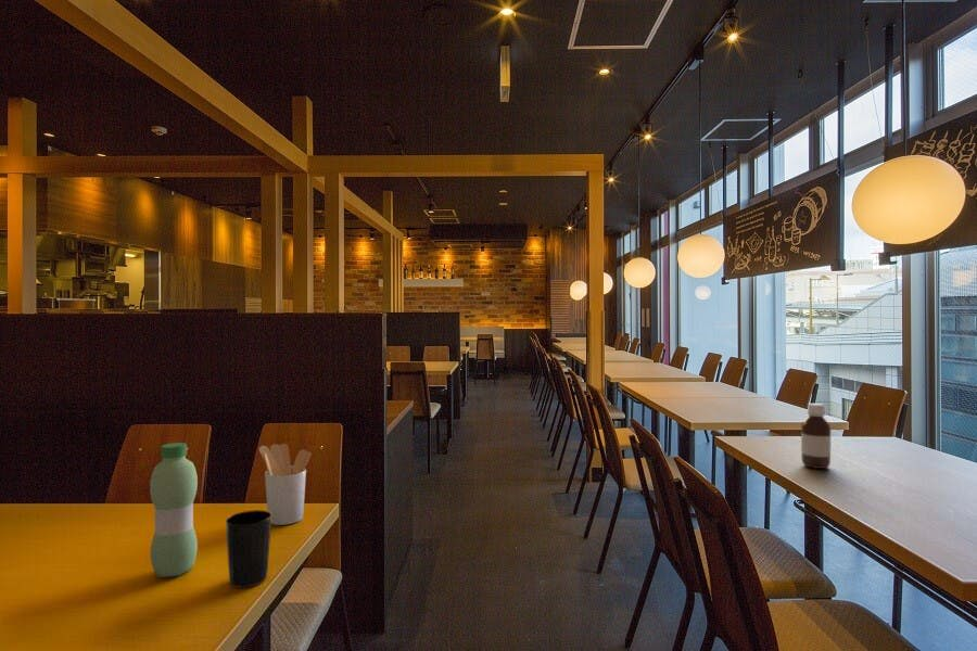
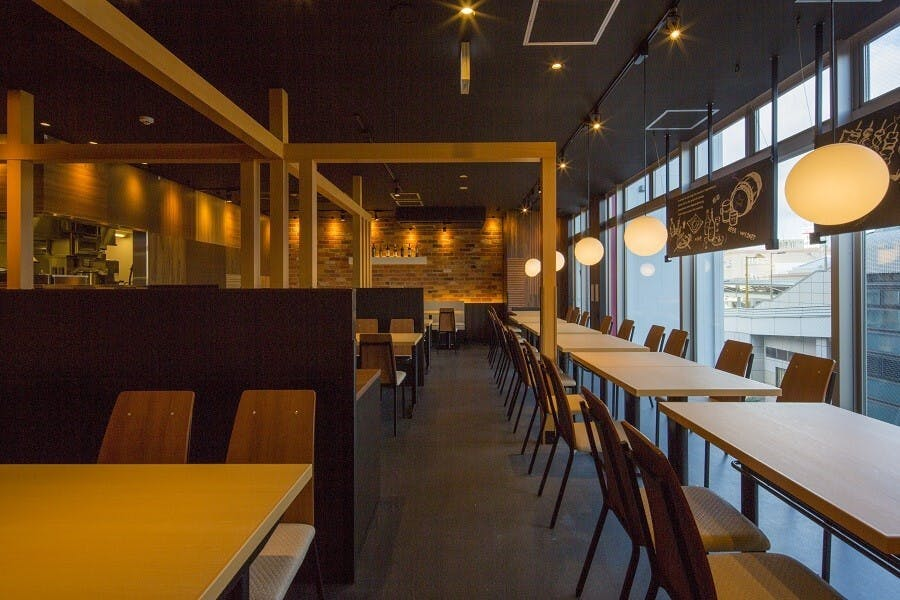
- bottle [800,403,832,470]
- cup [225,509,272,589]
- utensil holder [258,443,312,526]
- water bottle [149,442,199,578]
